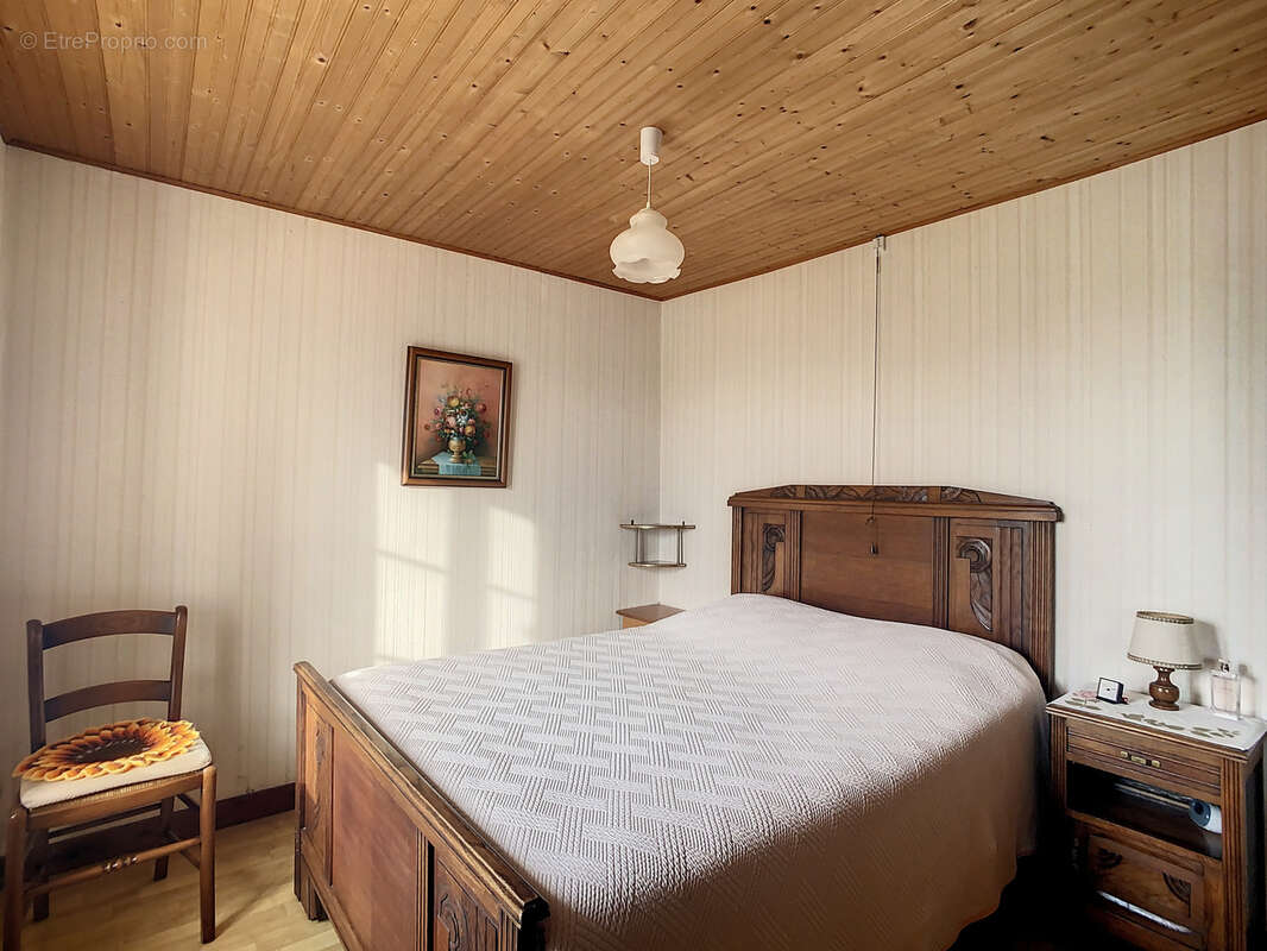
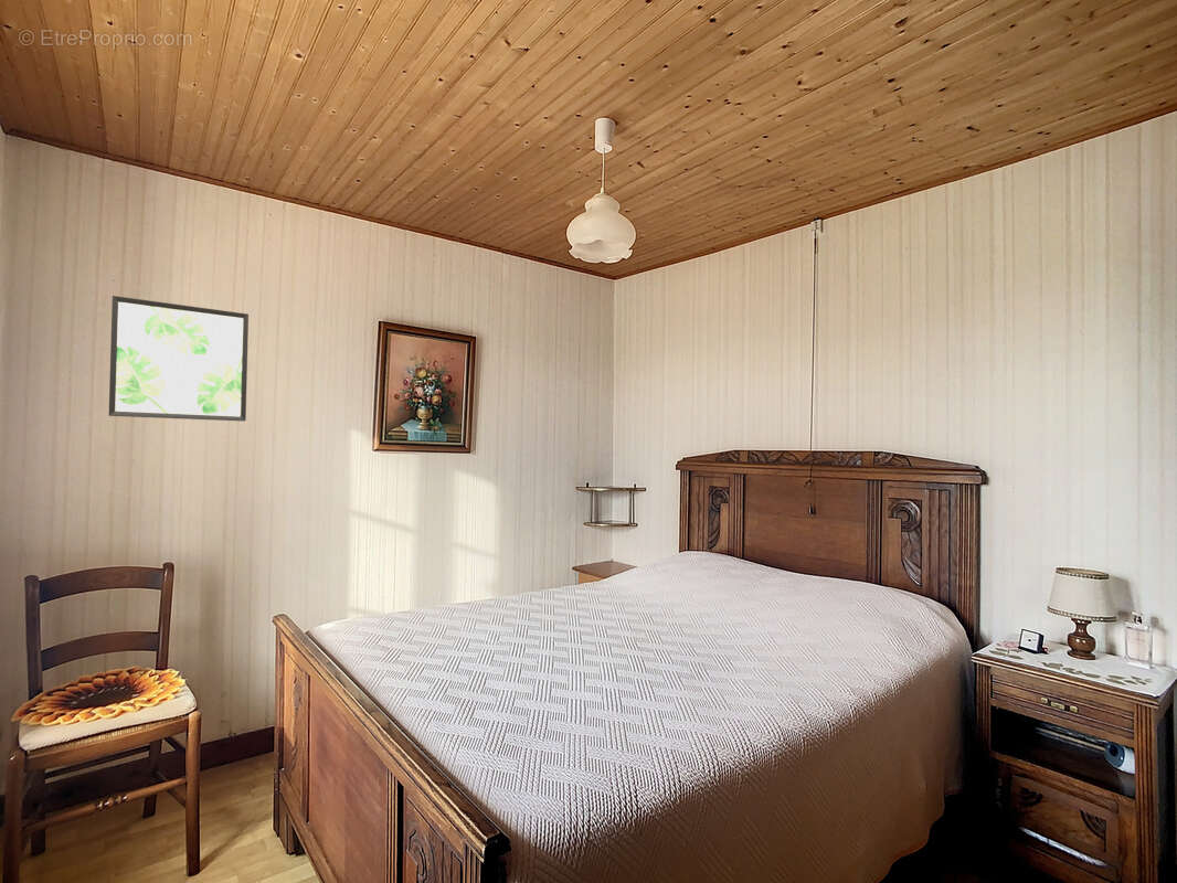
+ wall art [108,295,250,423]
